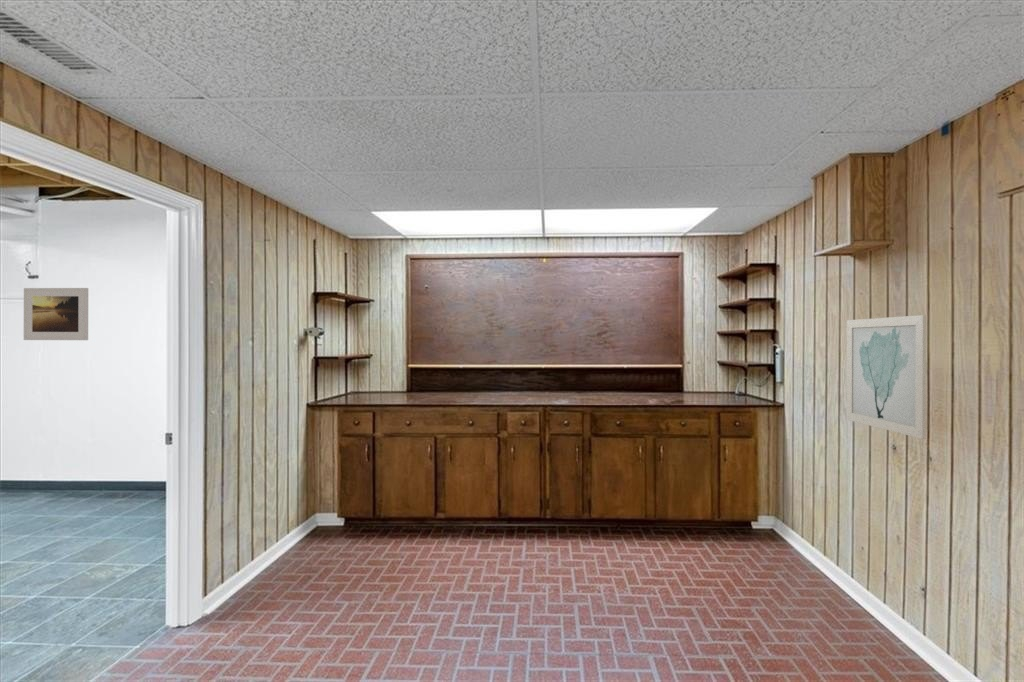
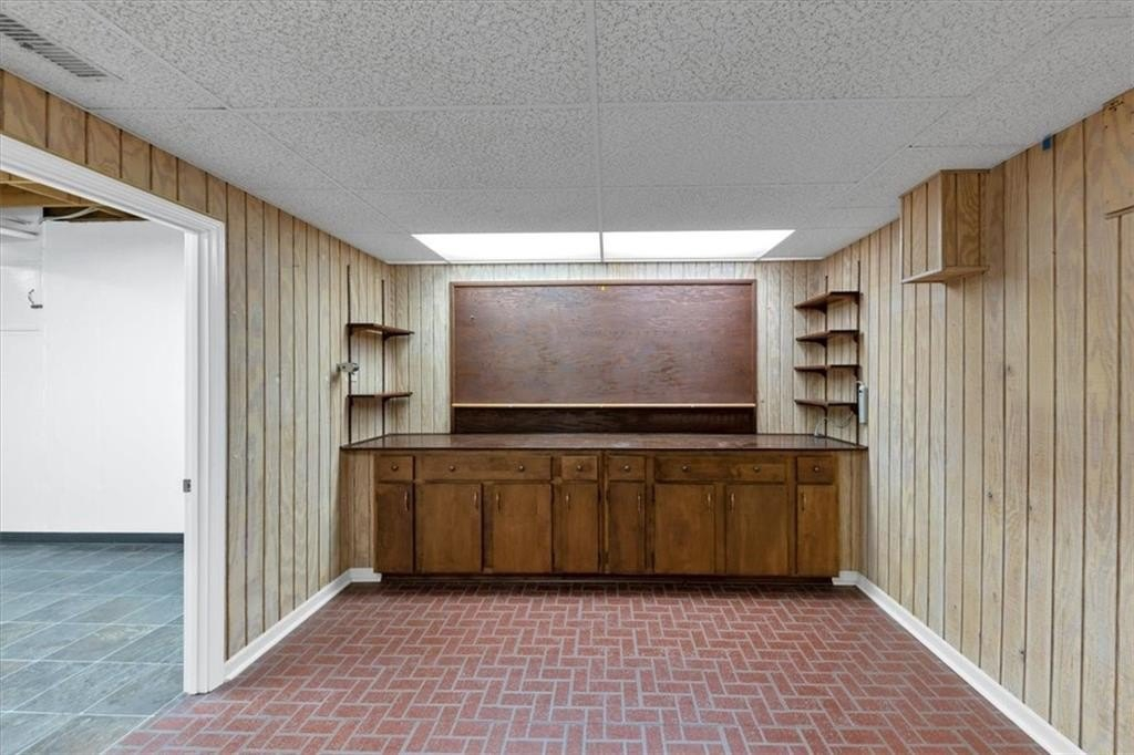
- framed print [23,287,89,341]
- wall art [846,314,927,440]
